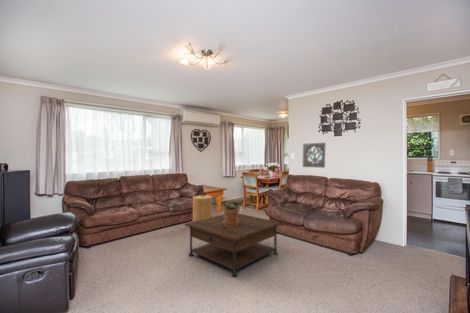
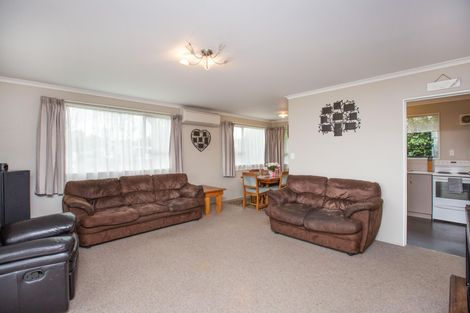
- wall ornament [302,142,327,169]
- coffee table [183,213,283,277]
- basket [192,194,213,222]
- potted plant [220,200,243,227]
